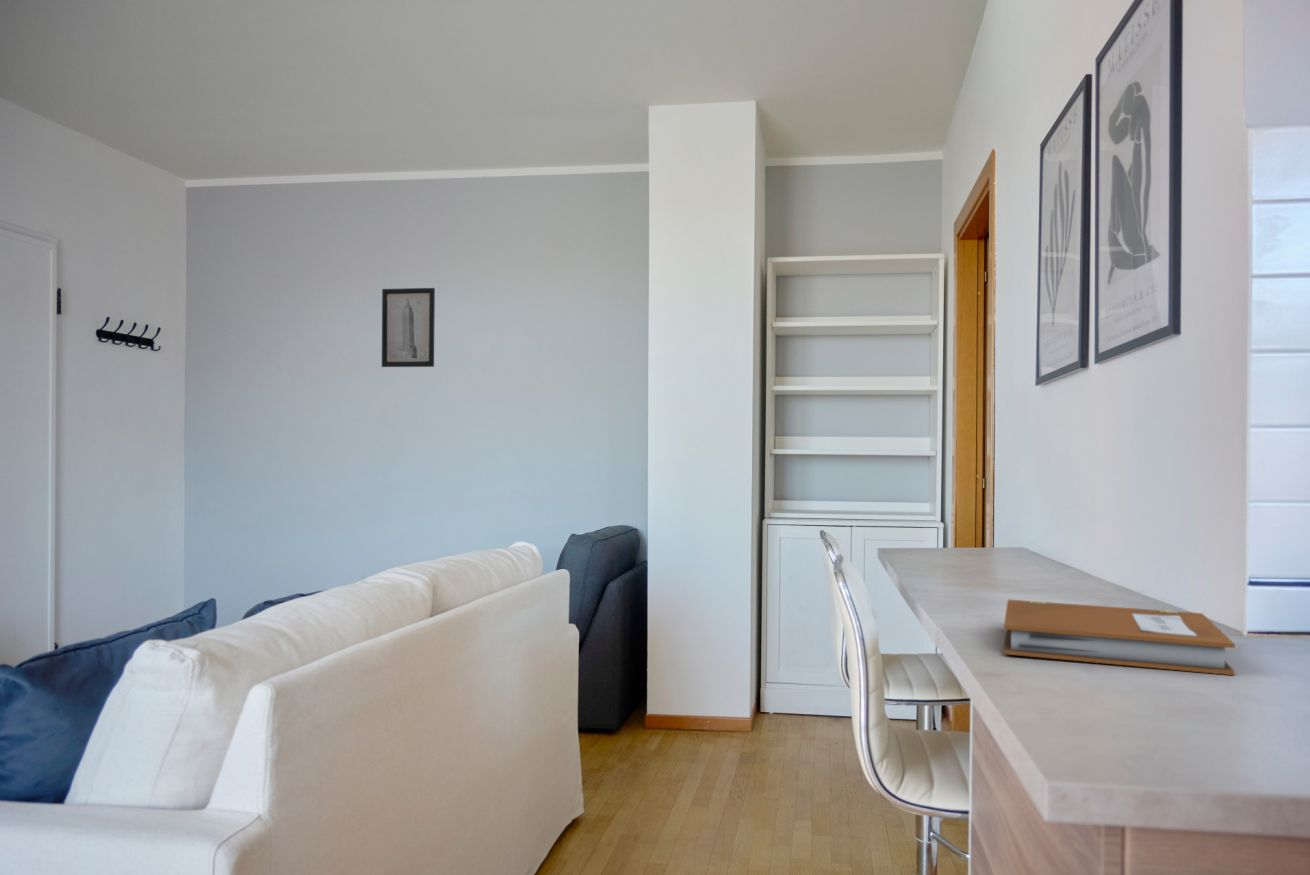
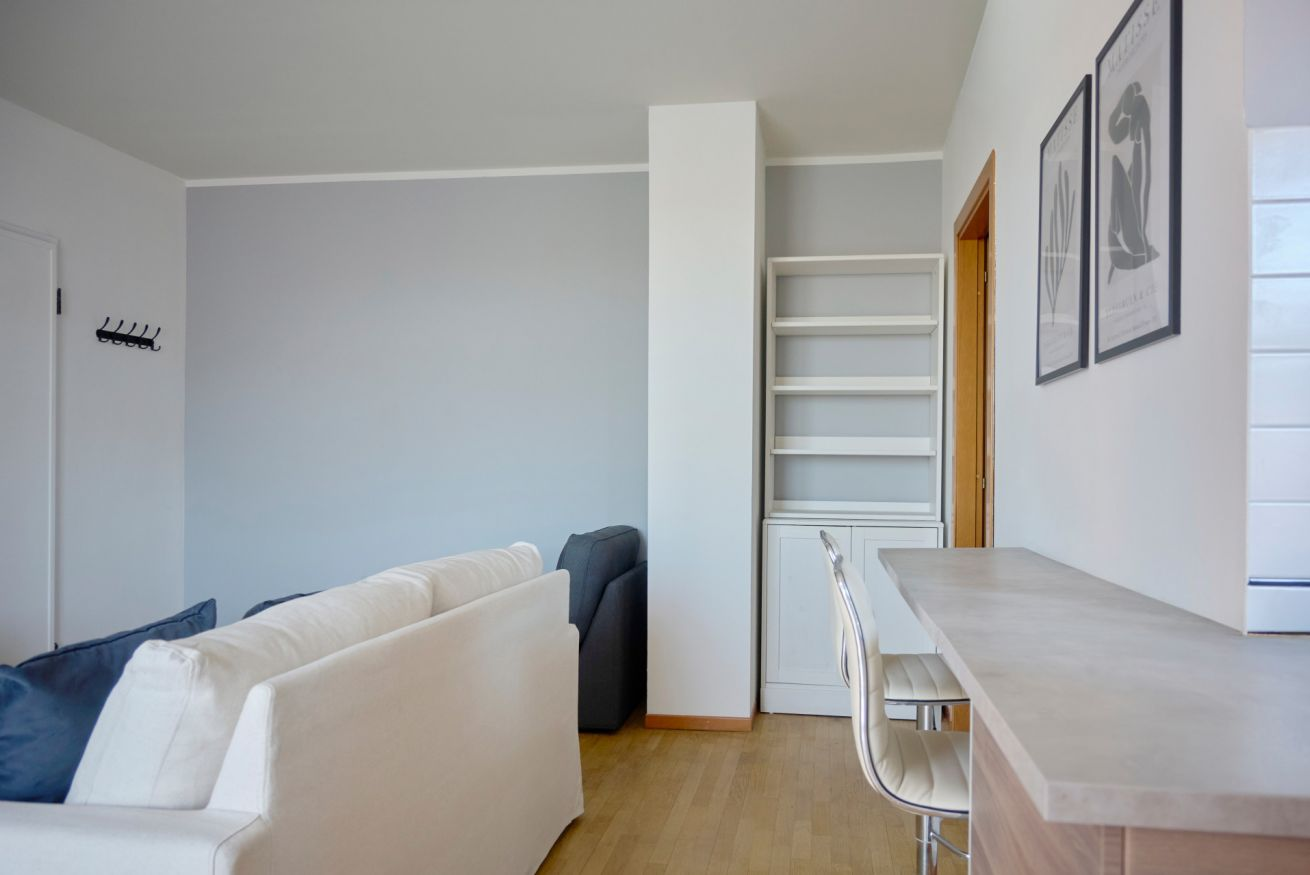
- wall art [381,287,436,368]
- notebook [1003,599,1236,676]
